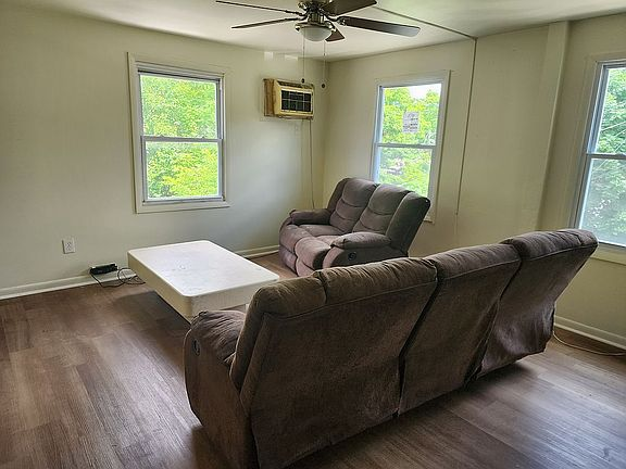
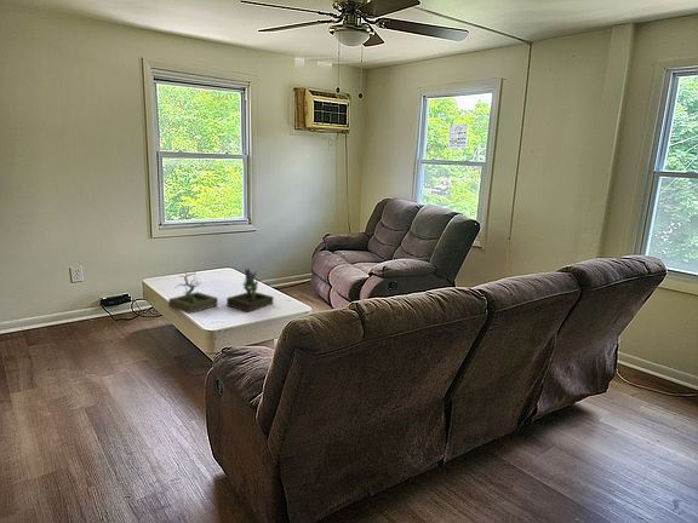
+ plant [167,268,275,315]
